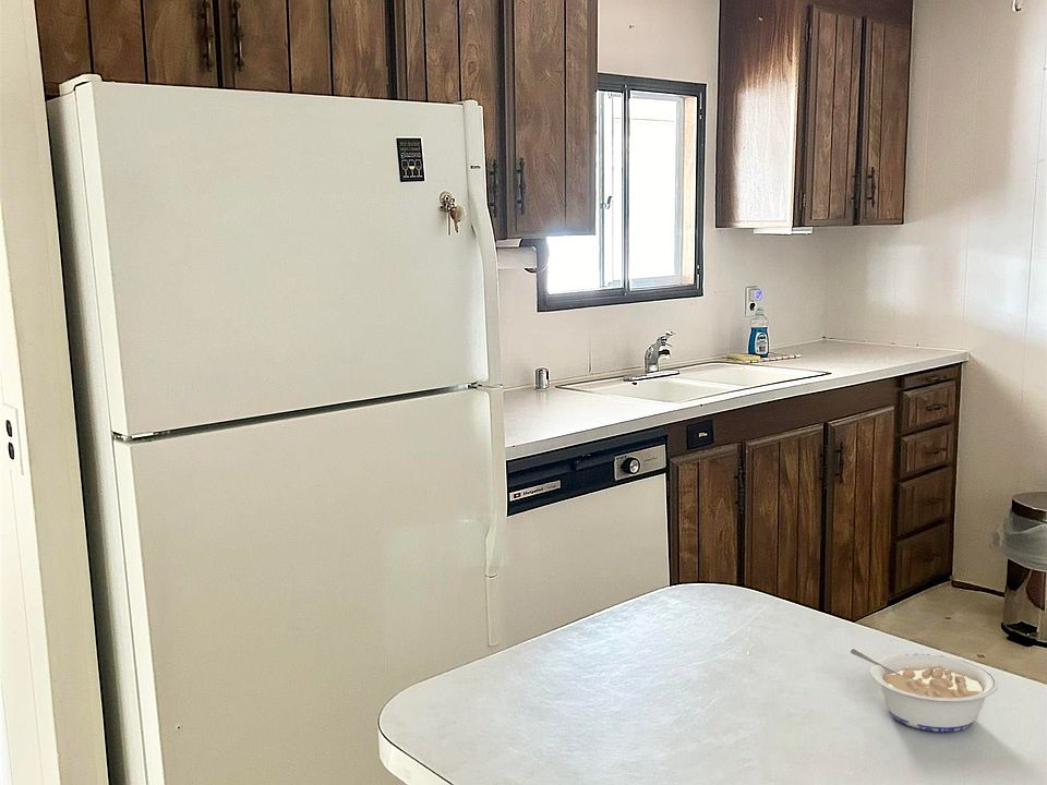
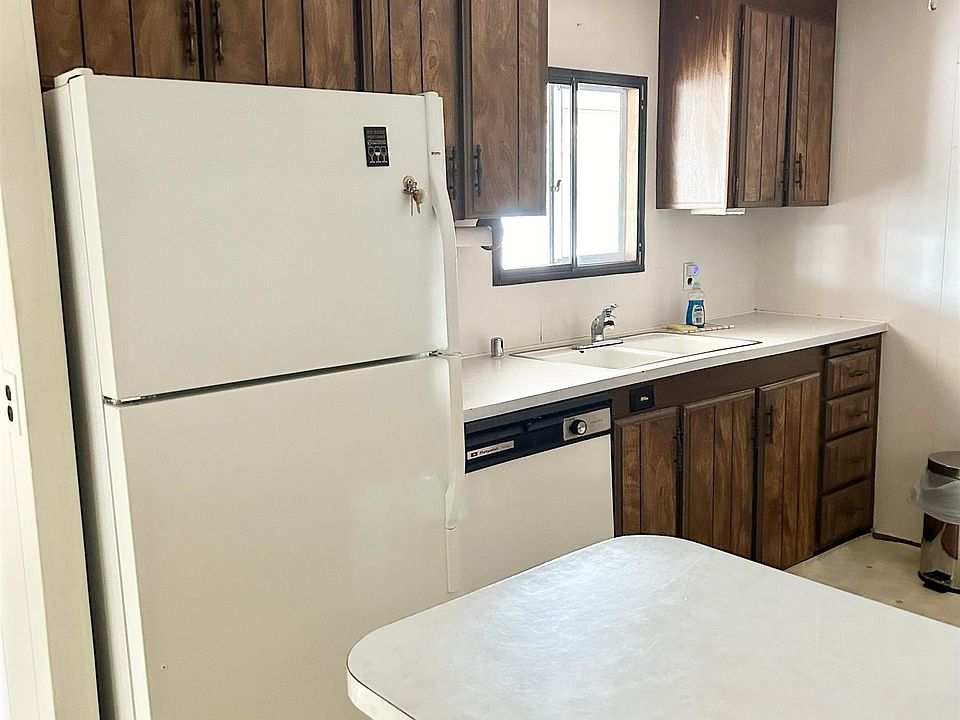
- legume [850,648,999,733]
